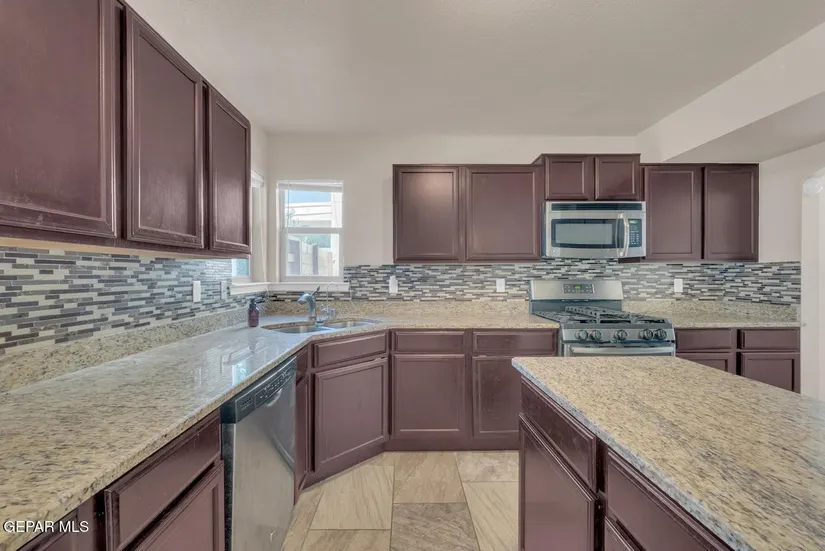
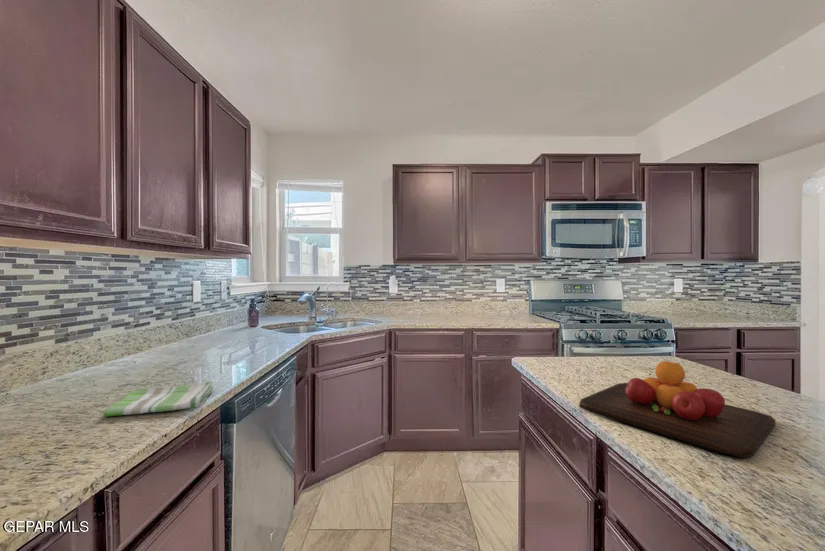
+ chopping board [579,360,776,459]
+ dish towel [102,380,214,418]
